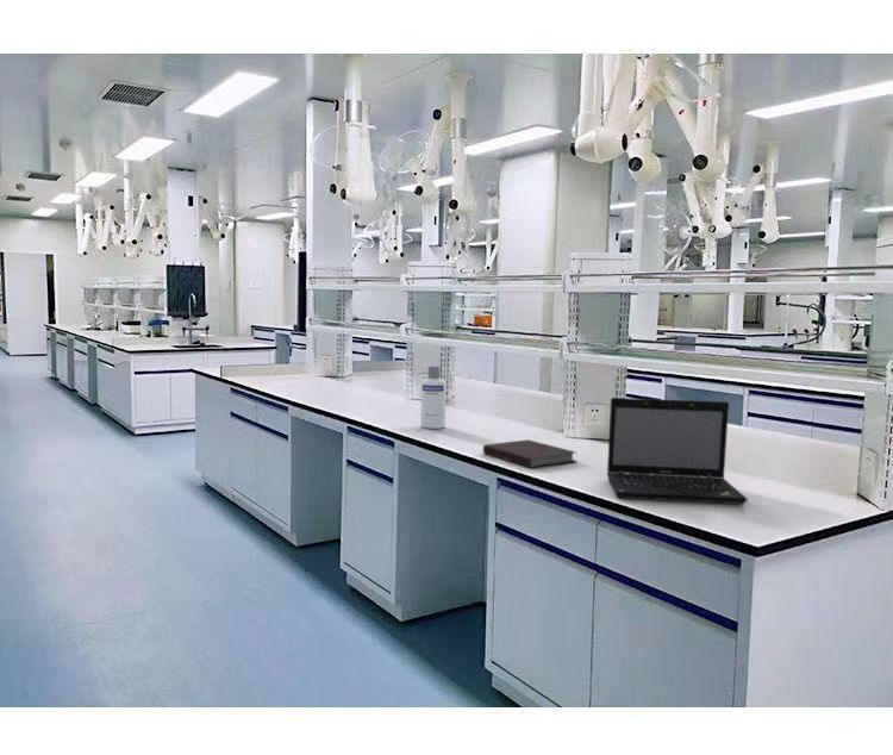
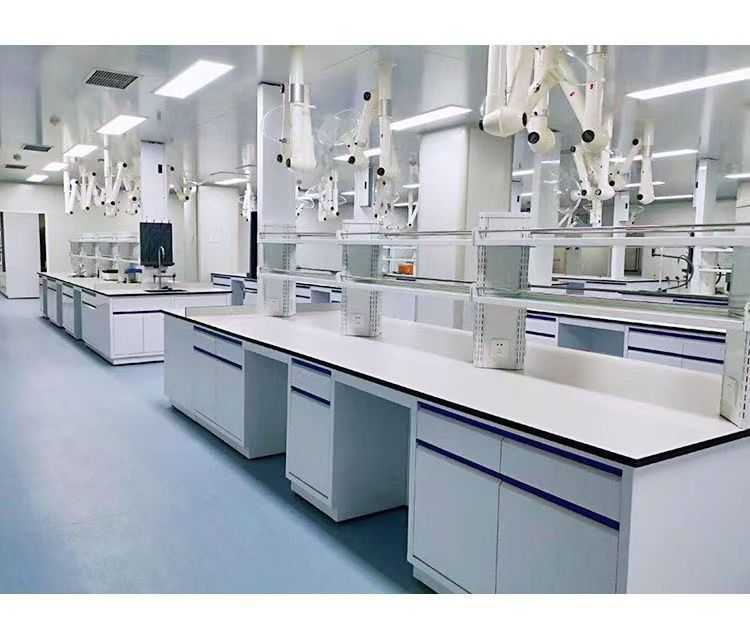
- laptop [606,397,749,505]
- notebook [482,438,577,469]
- screw cap bottle [419,366,448,430]
